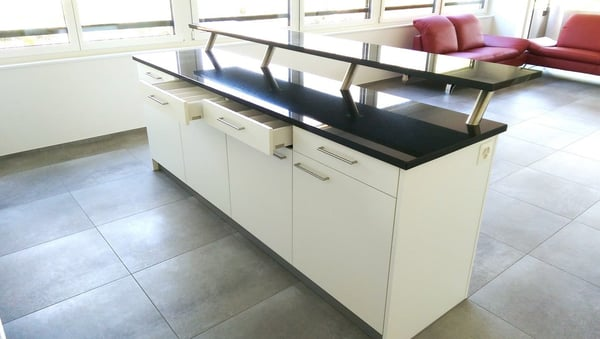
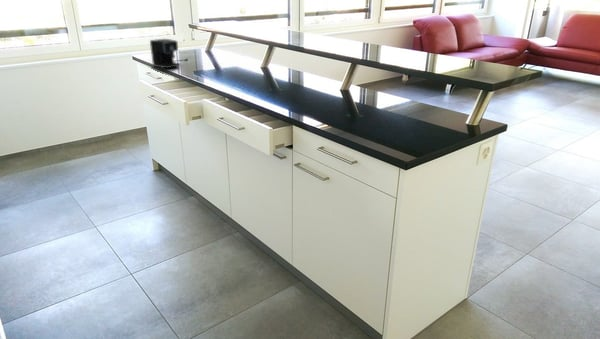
+ coffee maker [149,38,189,69]
